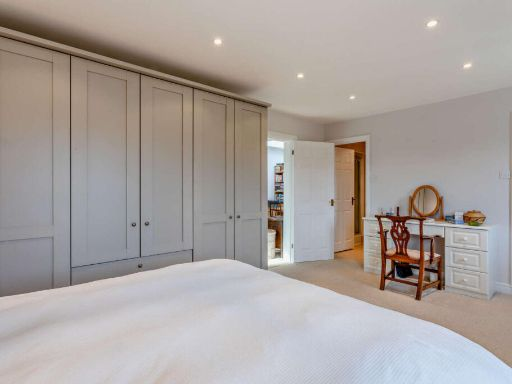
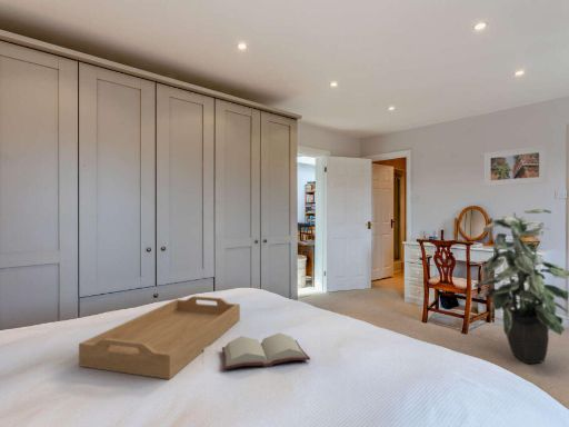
+ indoor plant [473,208,569,366]
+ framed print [483,145,549,188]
+ serving tray [78,295,241,380]
+ hardback book [221,331,311,370]
